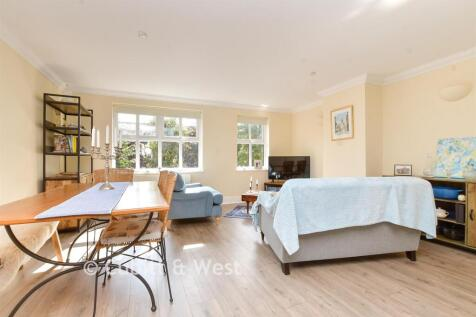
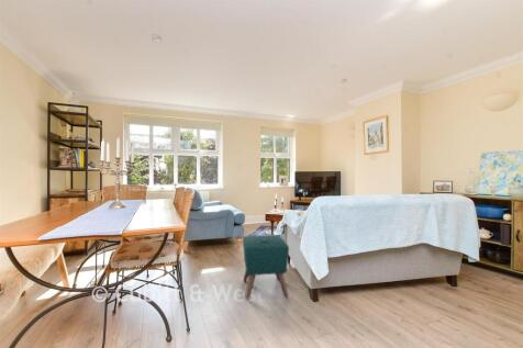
+ ottoman [242,234,290,300]
